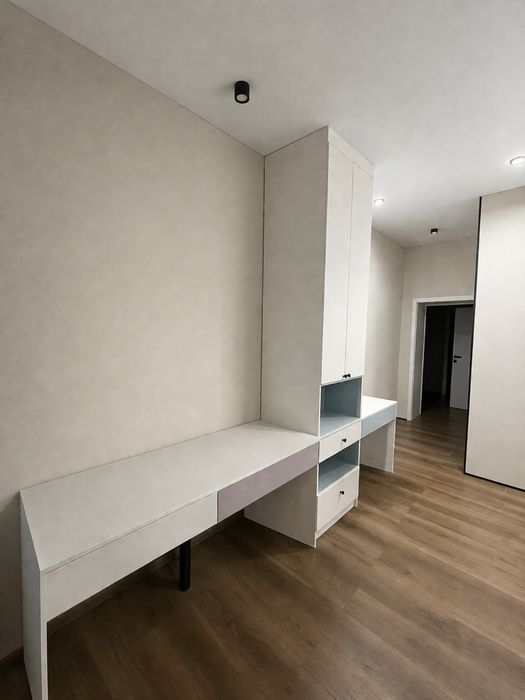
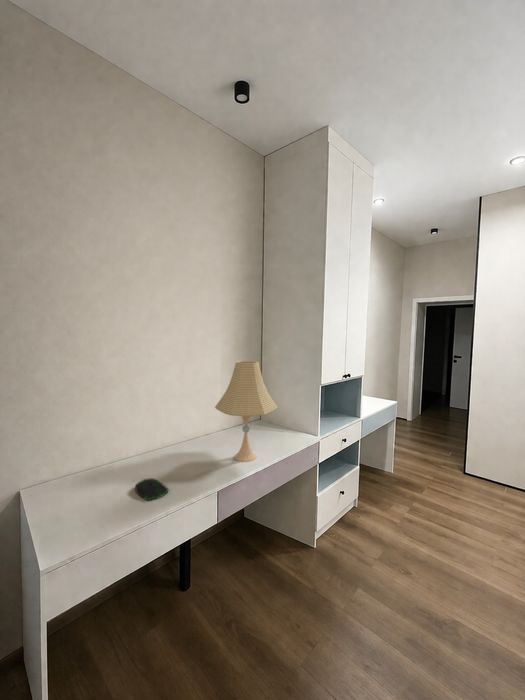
+ computer mouse [134,477,169,502]
+ desk lamp [214,360,278,463]
